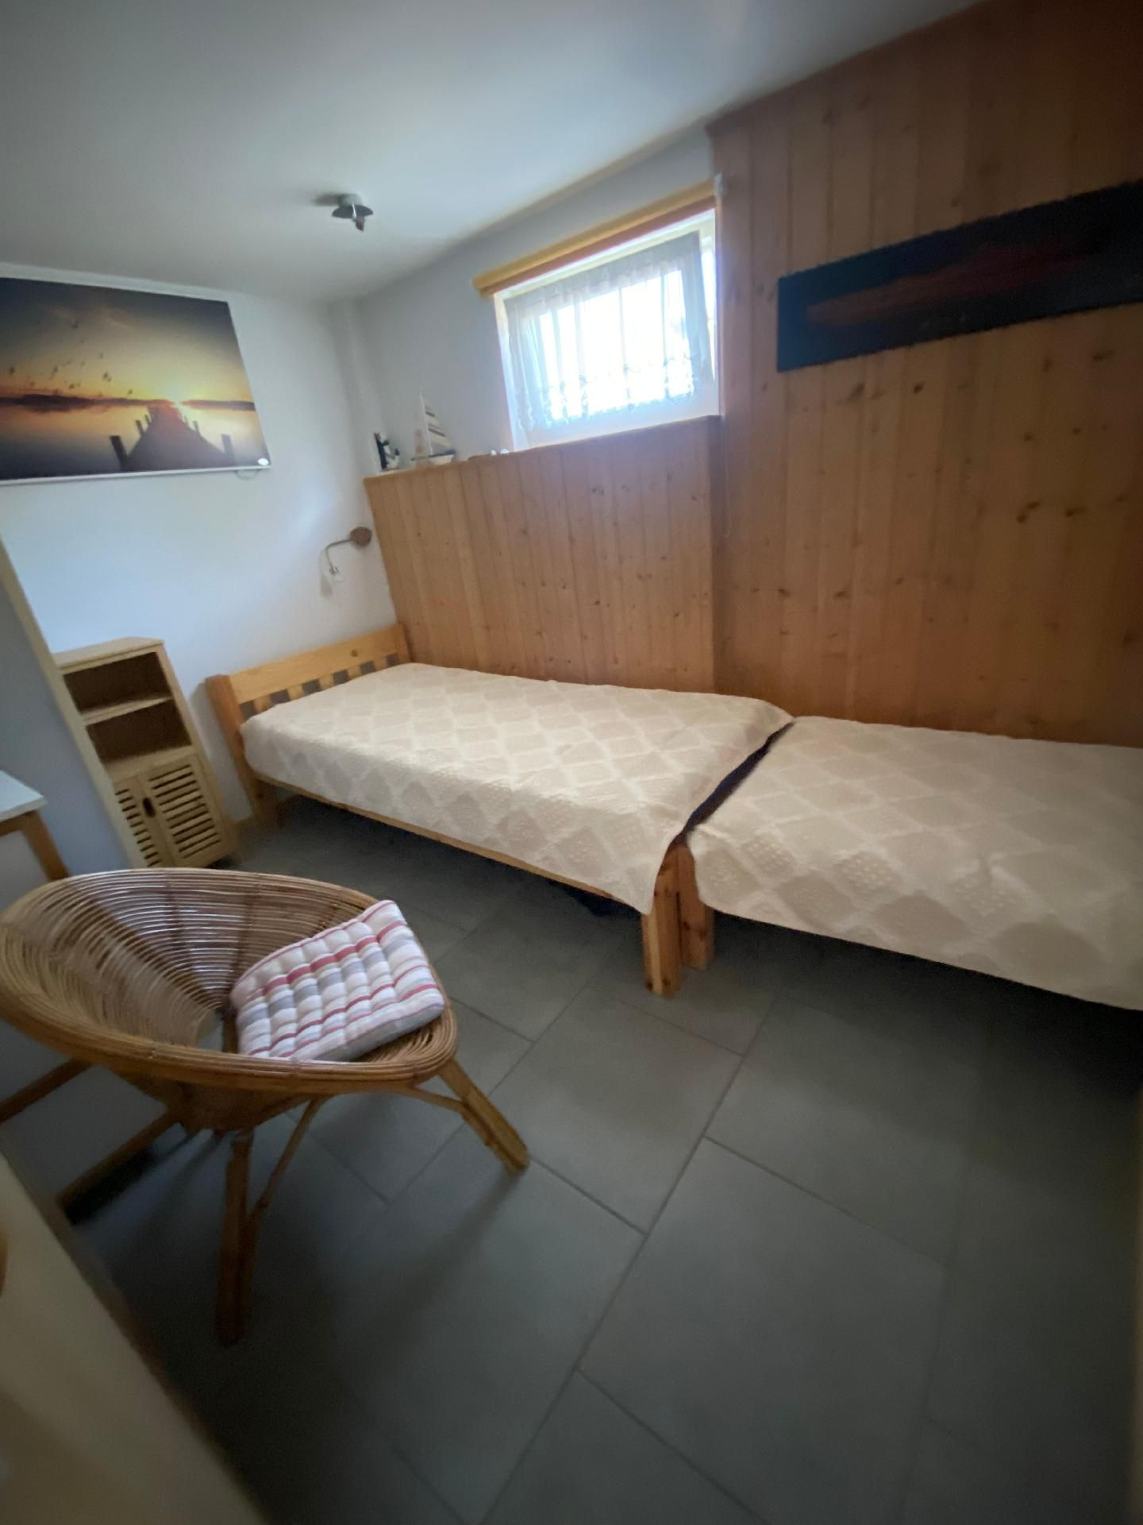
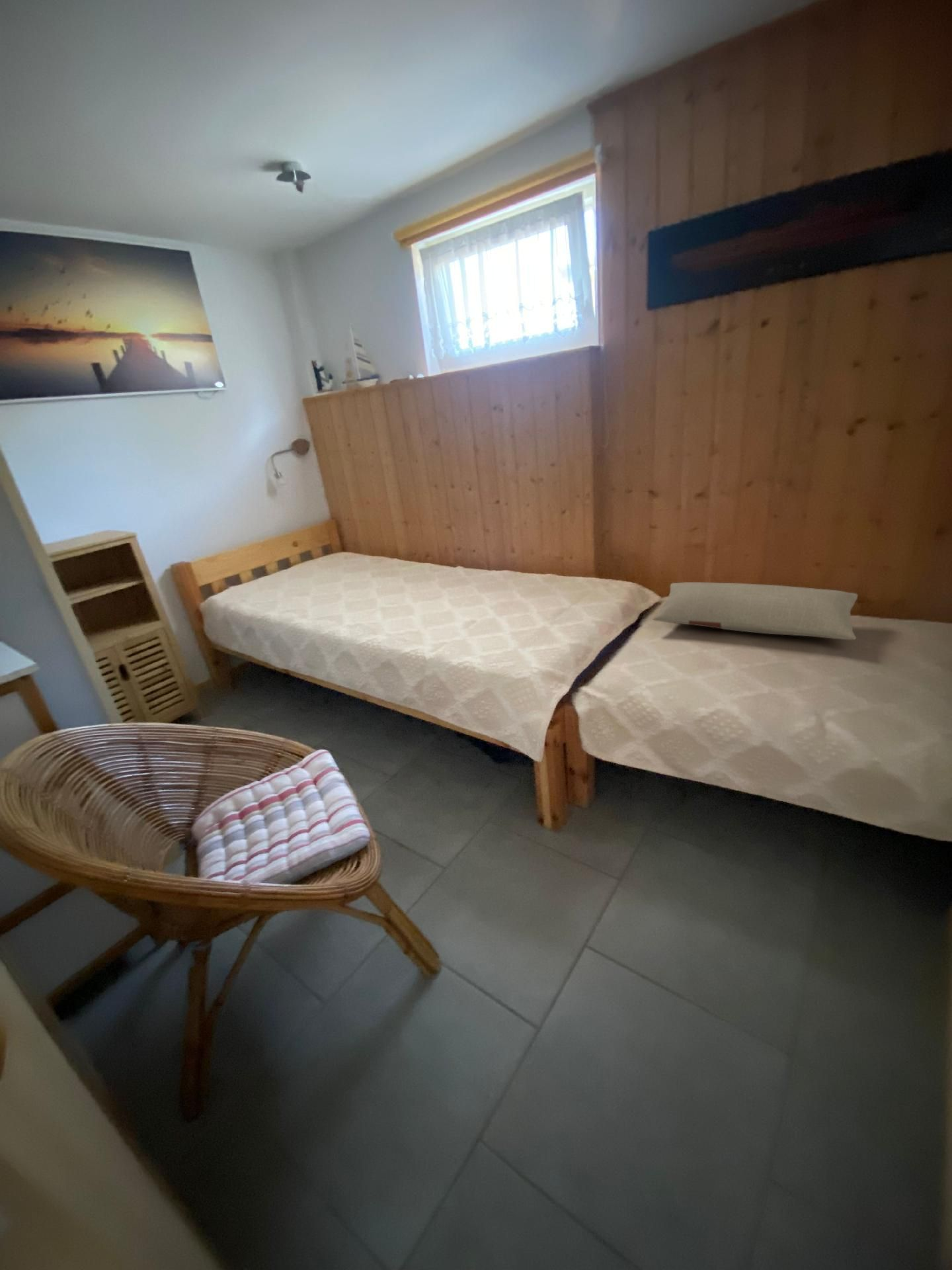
+ pillow [653,581,859,640]
